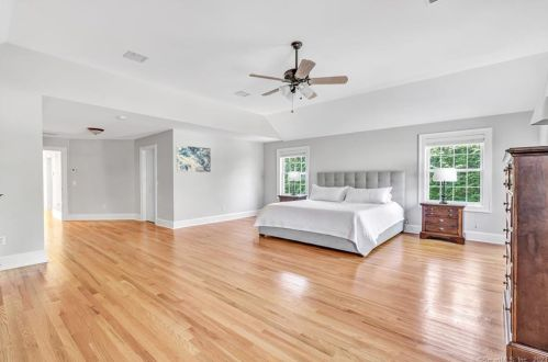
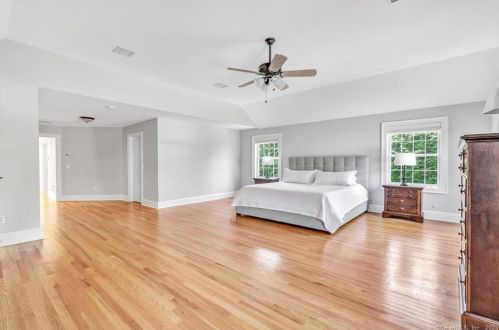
- wall art [176,144,212,173]
